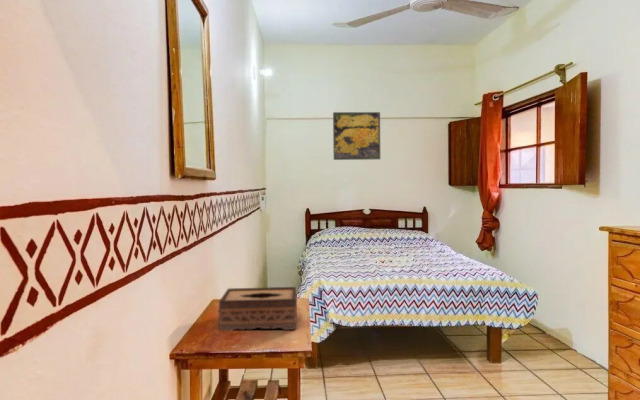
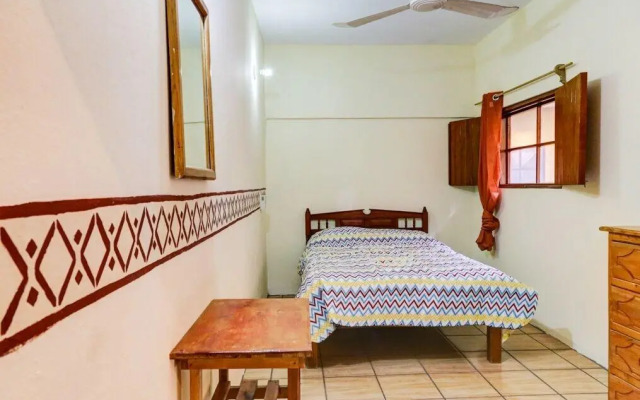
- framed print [332,111,381,161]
- tissue box [217,286,298,332]
